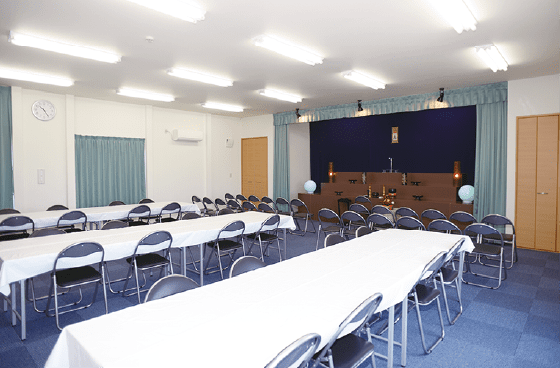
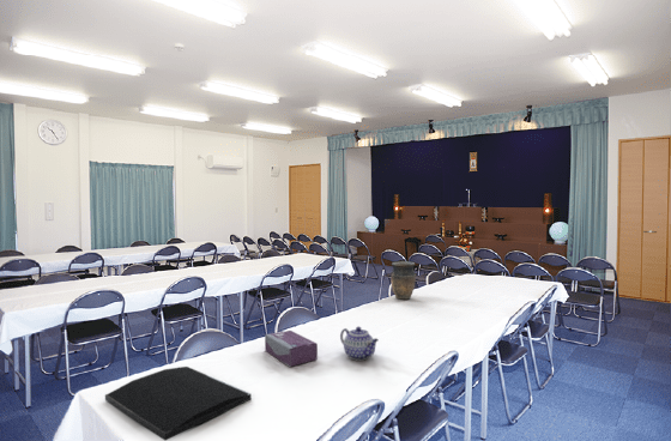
+ desk pad [104,366,253,441]
+ vase [389,260,417,300]
+ tissue box [264,330,319,368]
+ teapot [339,326,380,362]
